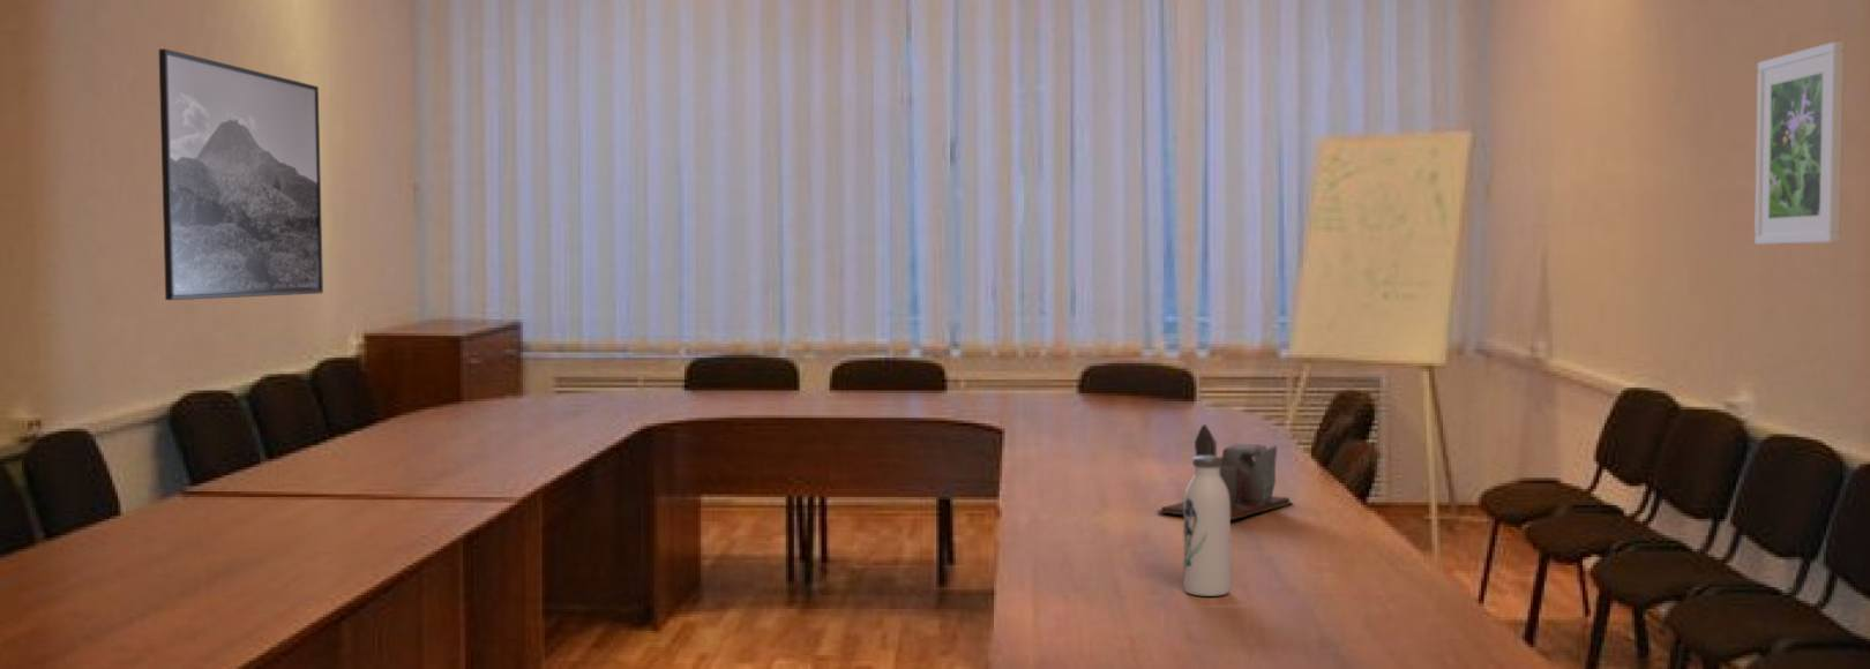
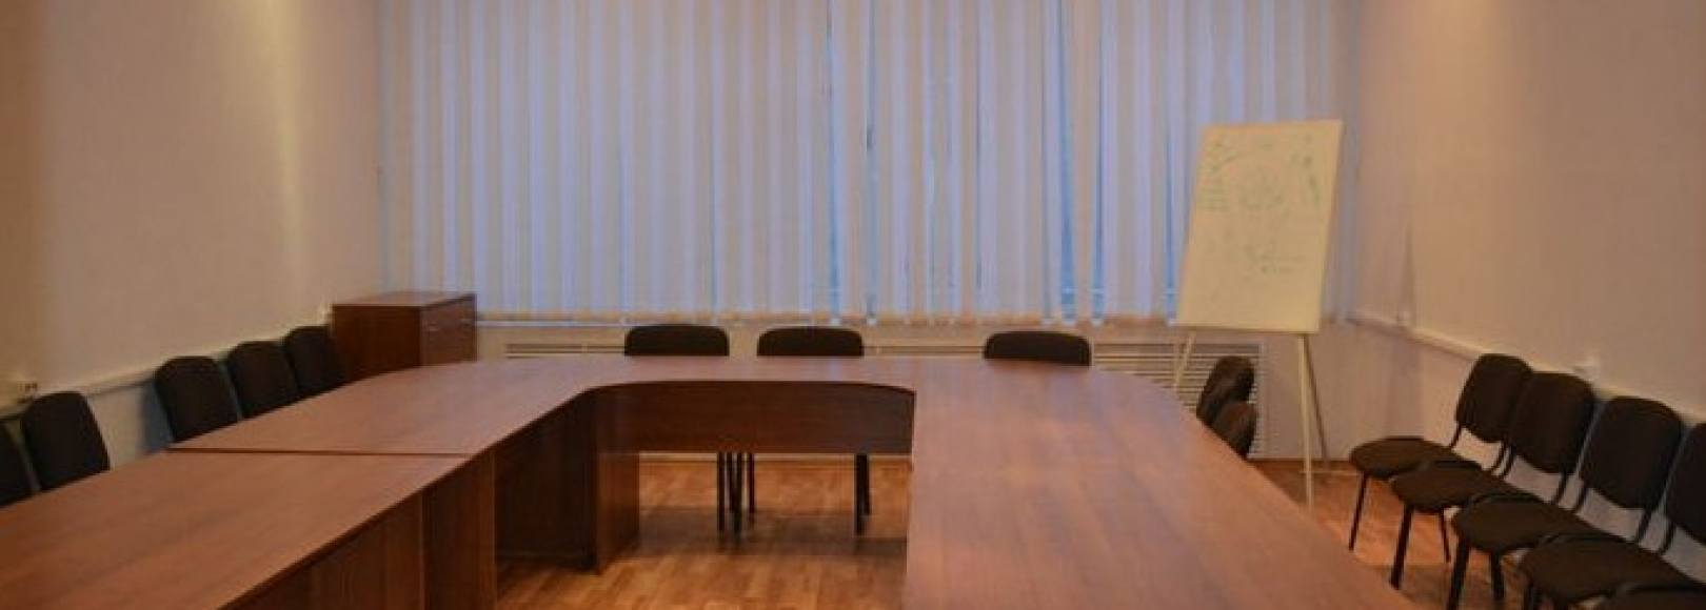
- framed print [159,48,324,301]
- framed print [1753,41,1845,246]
- water bottle [1183,456,1232,597]
- desk organizer [1156,423,1294,520]
